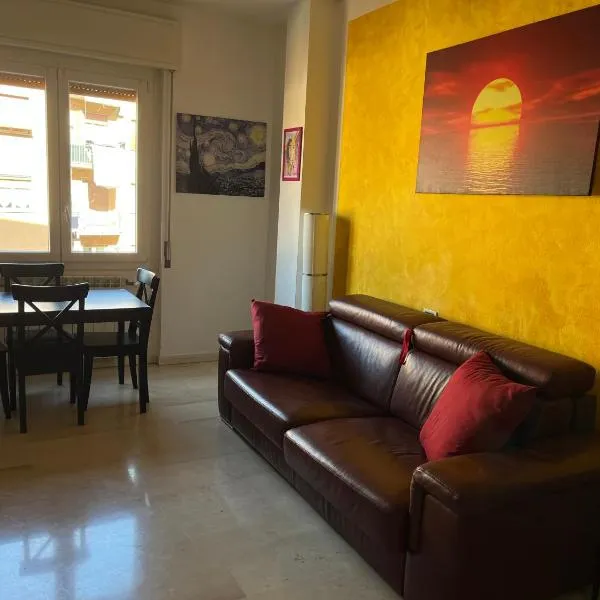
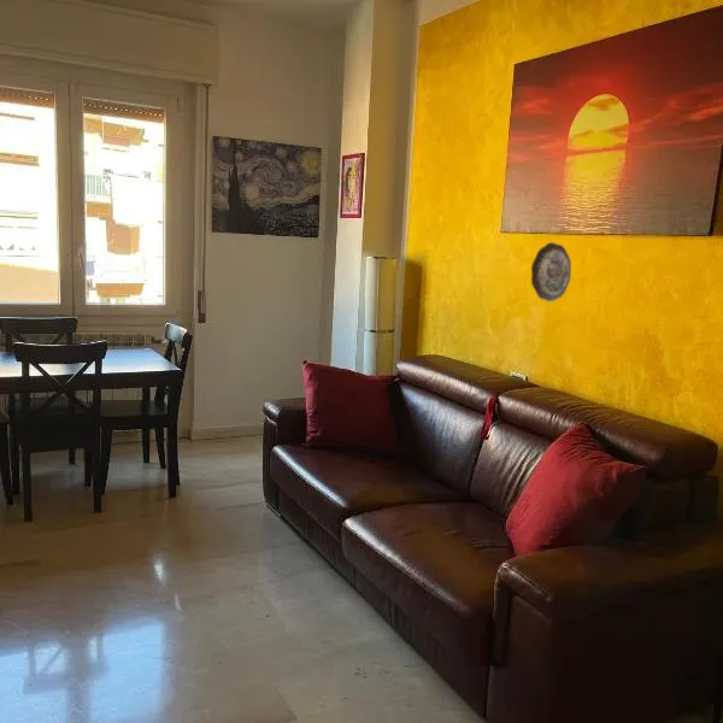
+ decorative plate [530,241,572,302]
